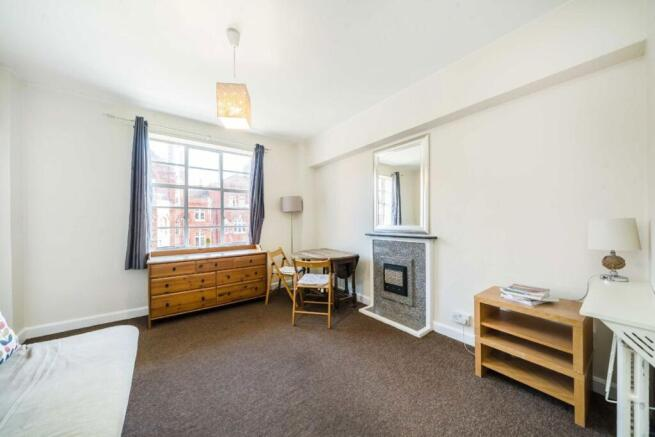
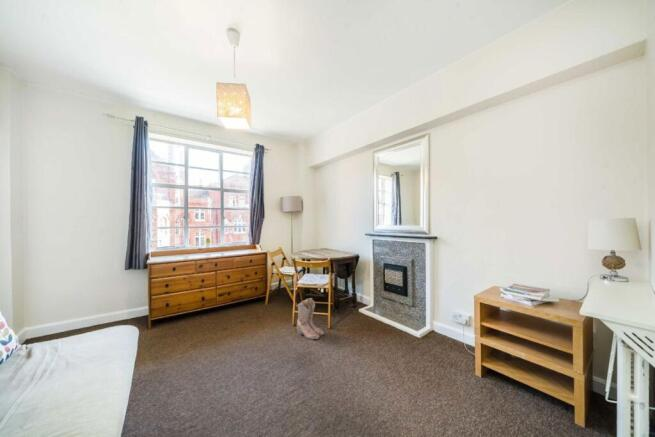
+ boots [296,297,325,340]
